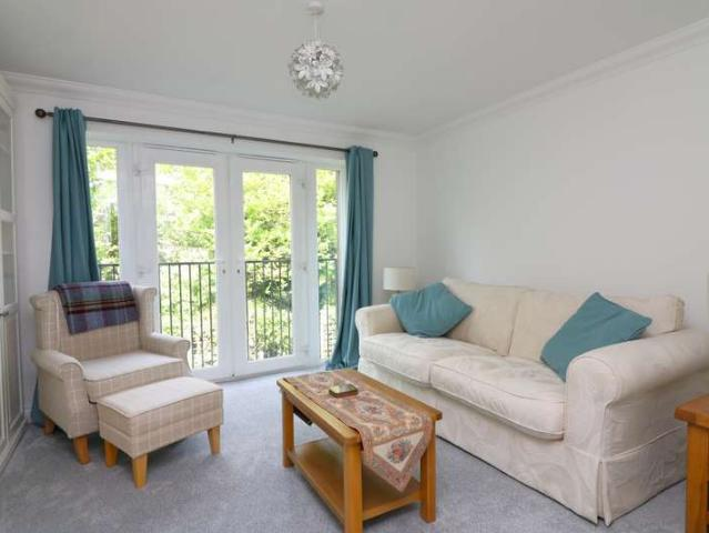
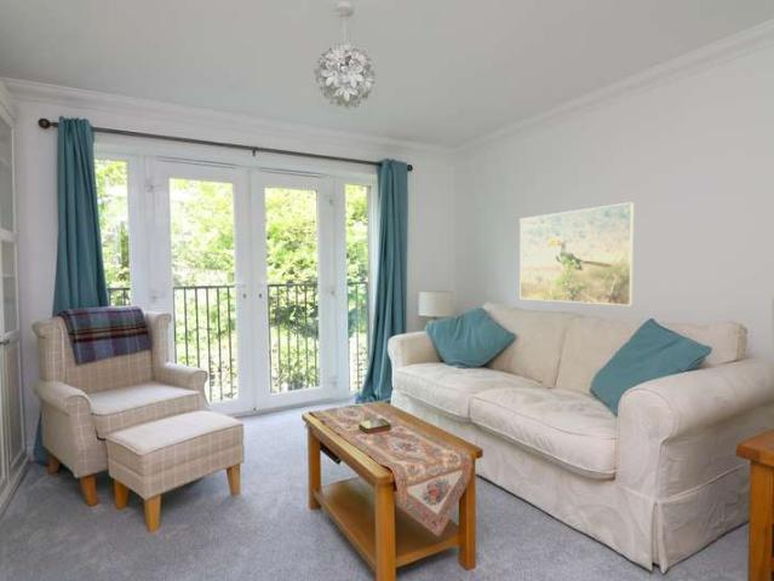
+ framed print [518,201,636,306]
